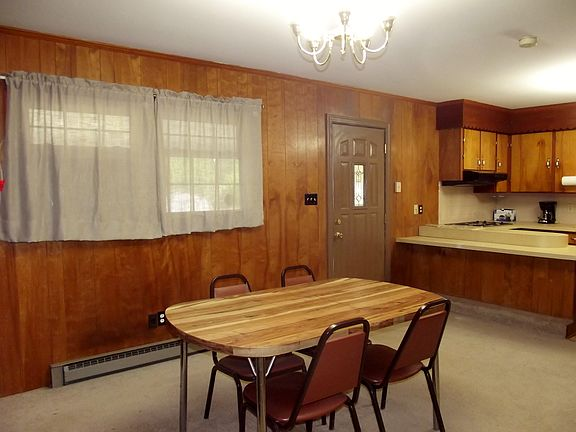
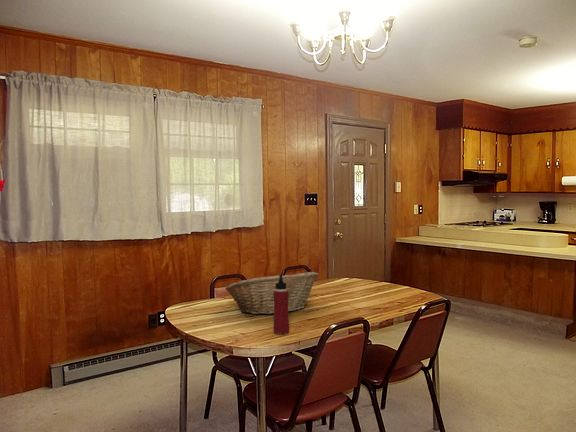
+ water bottle [273,274,290,335]
+ fruit basket [225,271,320,315]
